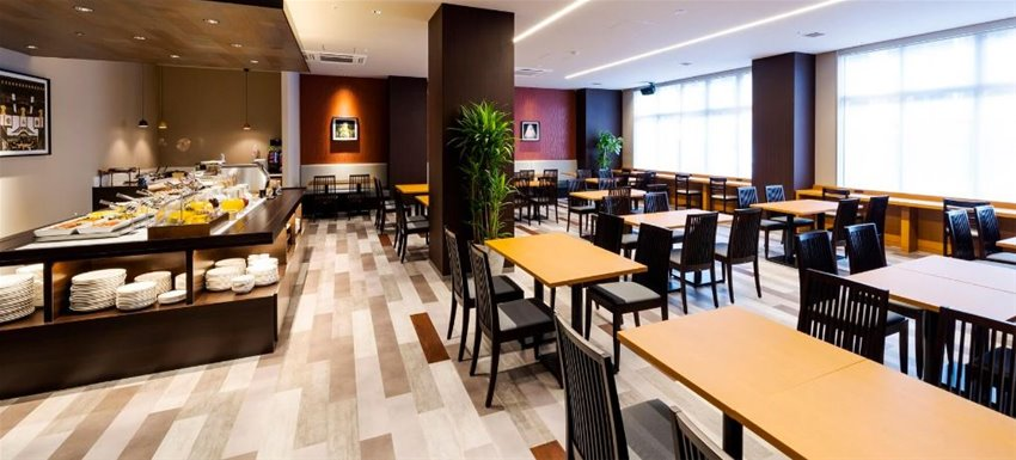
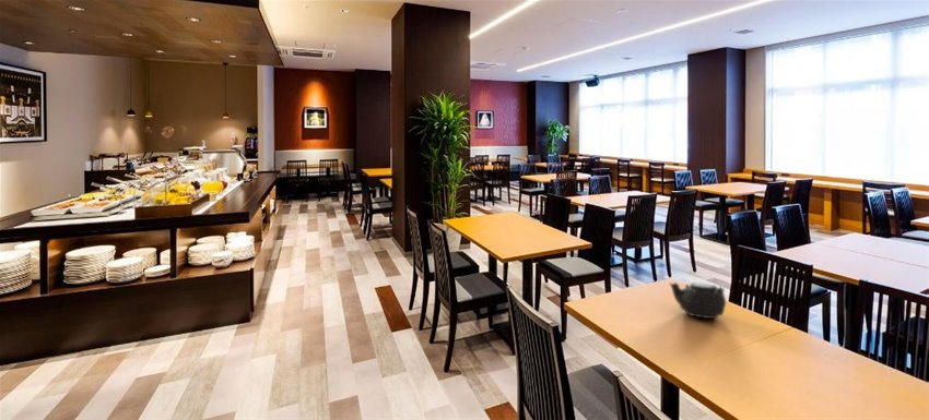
+ teapot [668,281,727,320]
